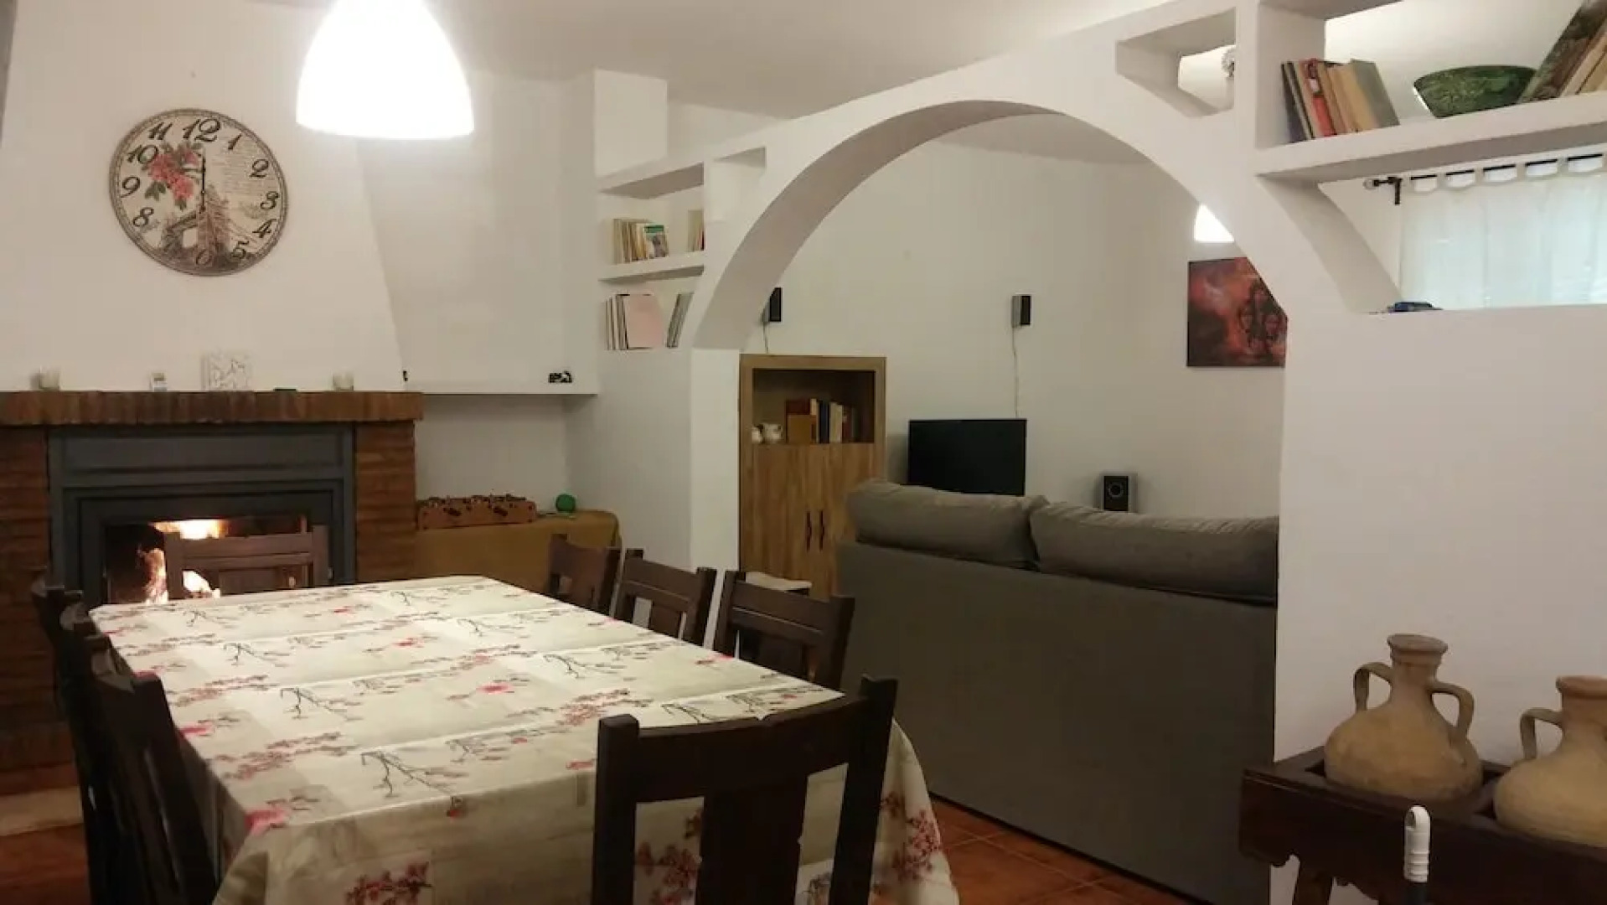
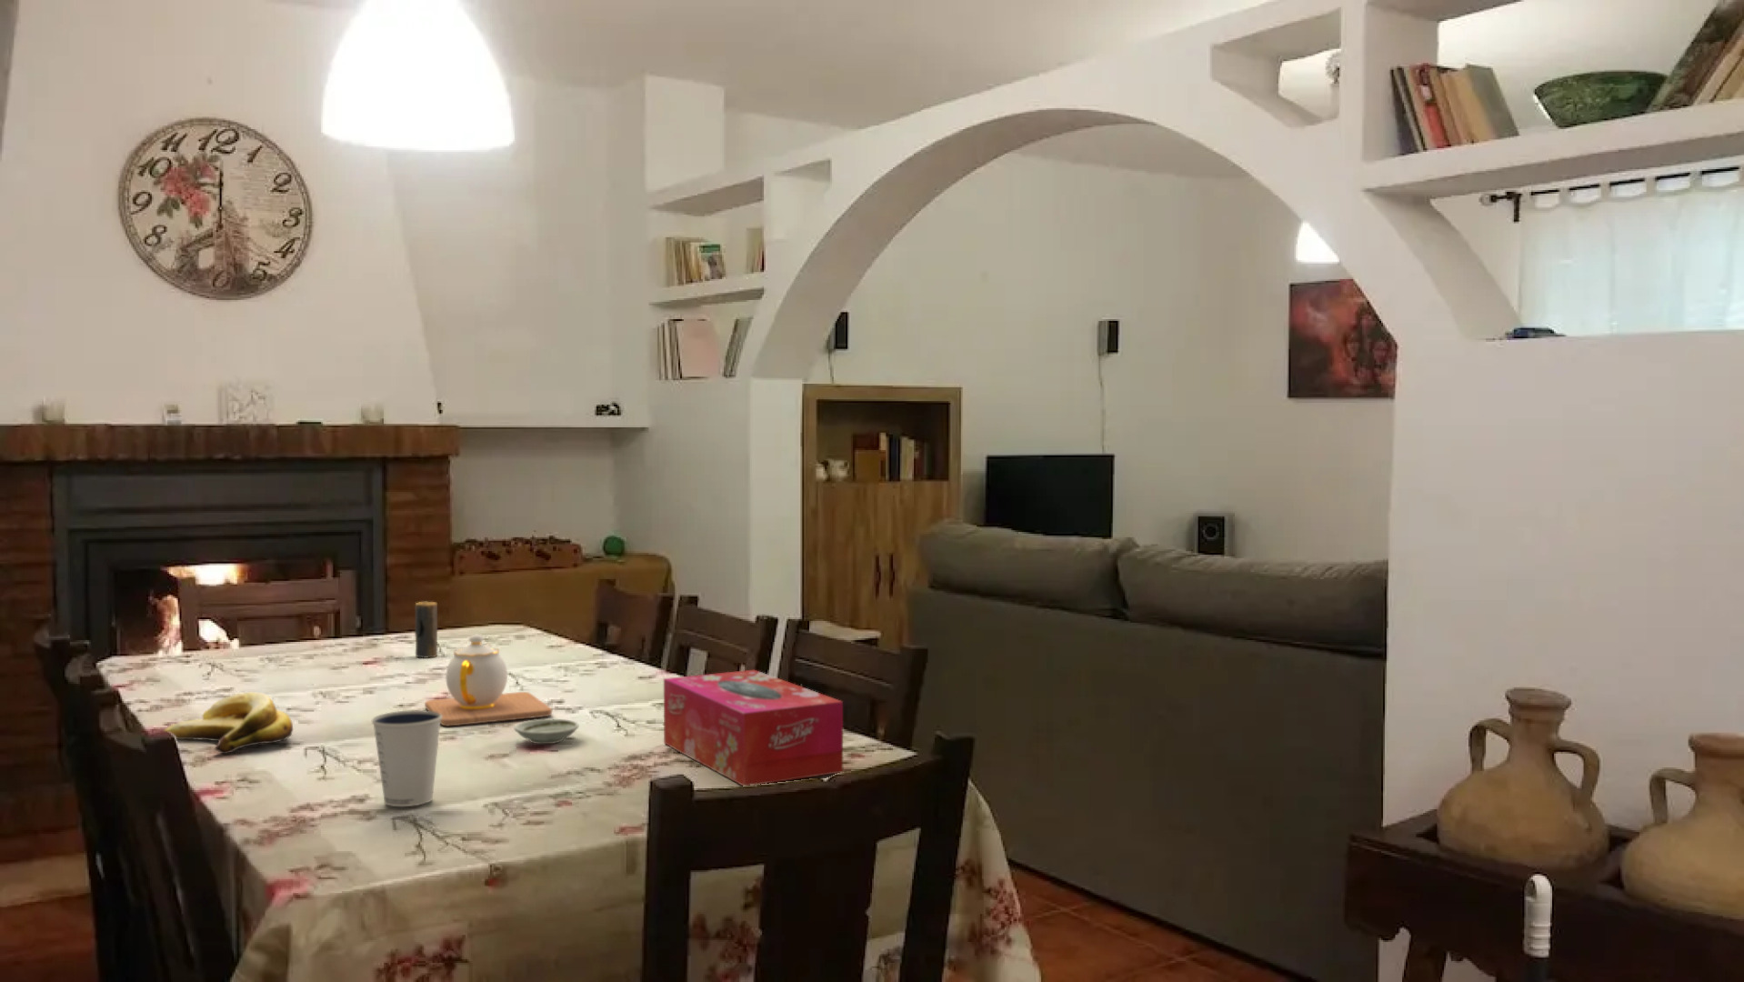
+ candle [413,600,438,659]
+ saucer [514,719,580,745]
+ banana [163,691,293,754]
+ dixie cup [371,709,442,807]
+ tissue box [662,669,843,787]
+ teapot [424,634,553,727]
